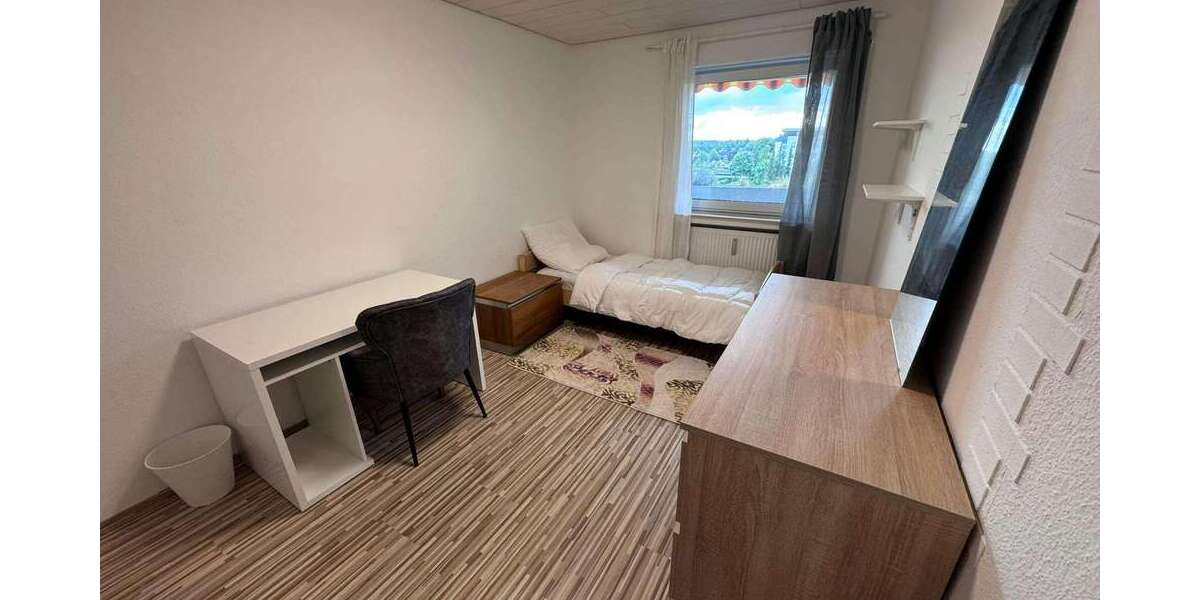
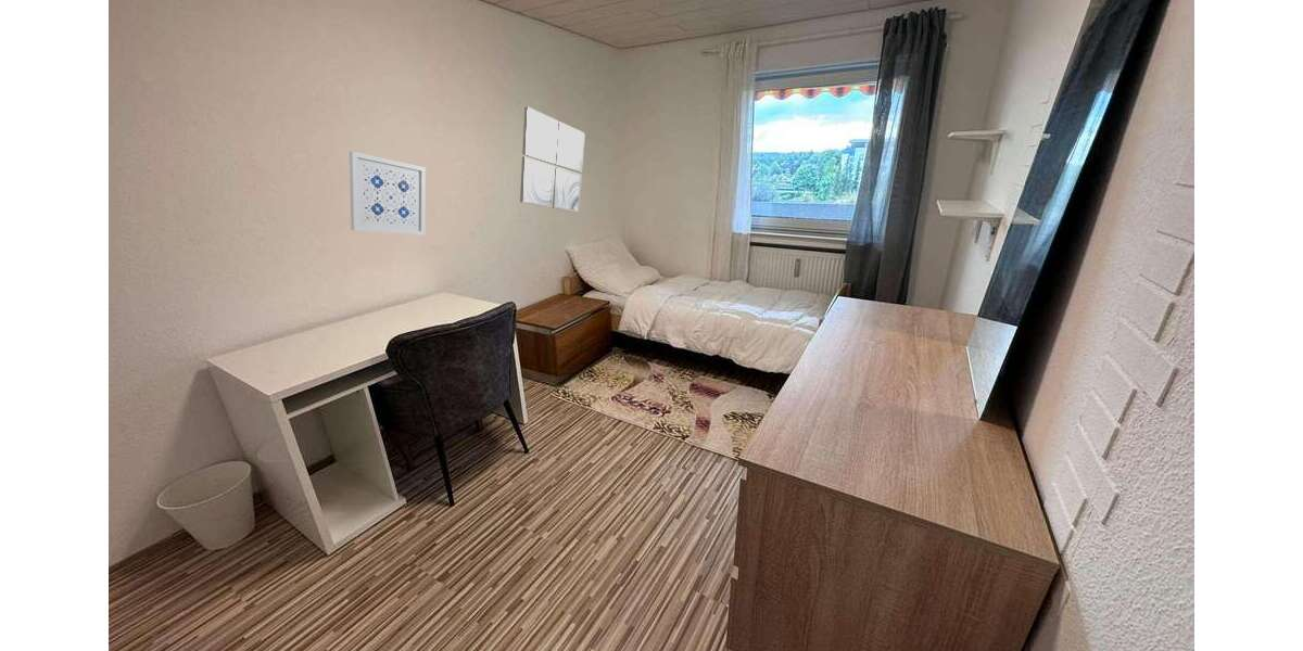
+ wall art [349,151,427,237]
+ wall art [519,106,586,214]
